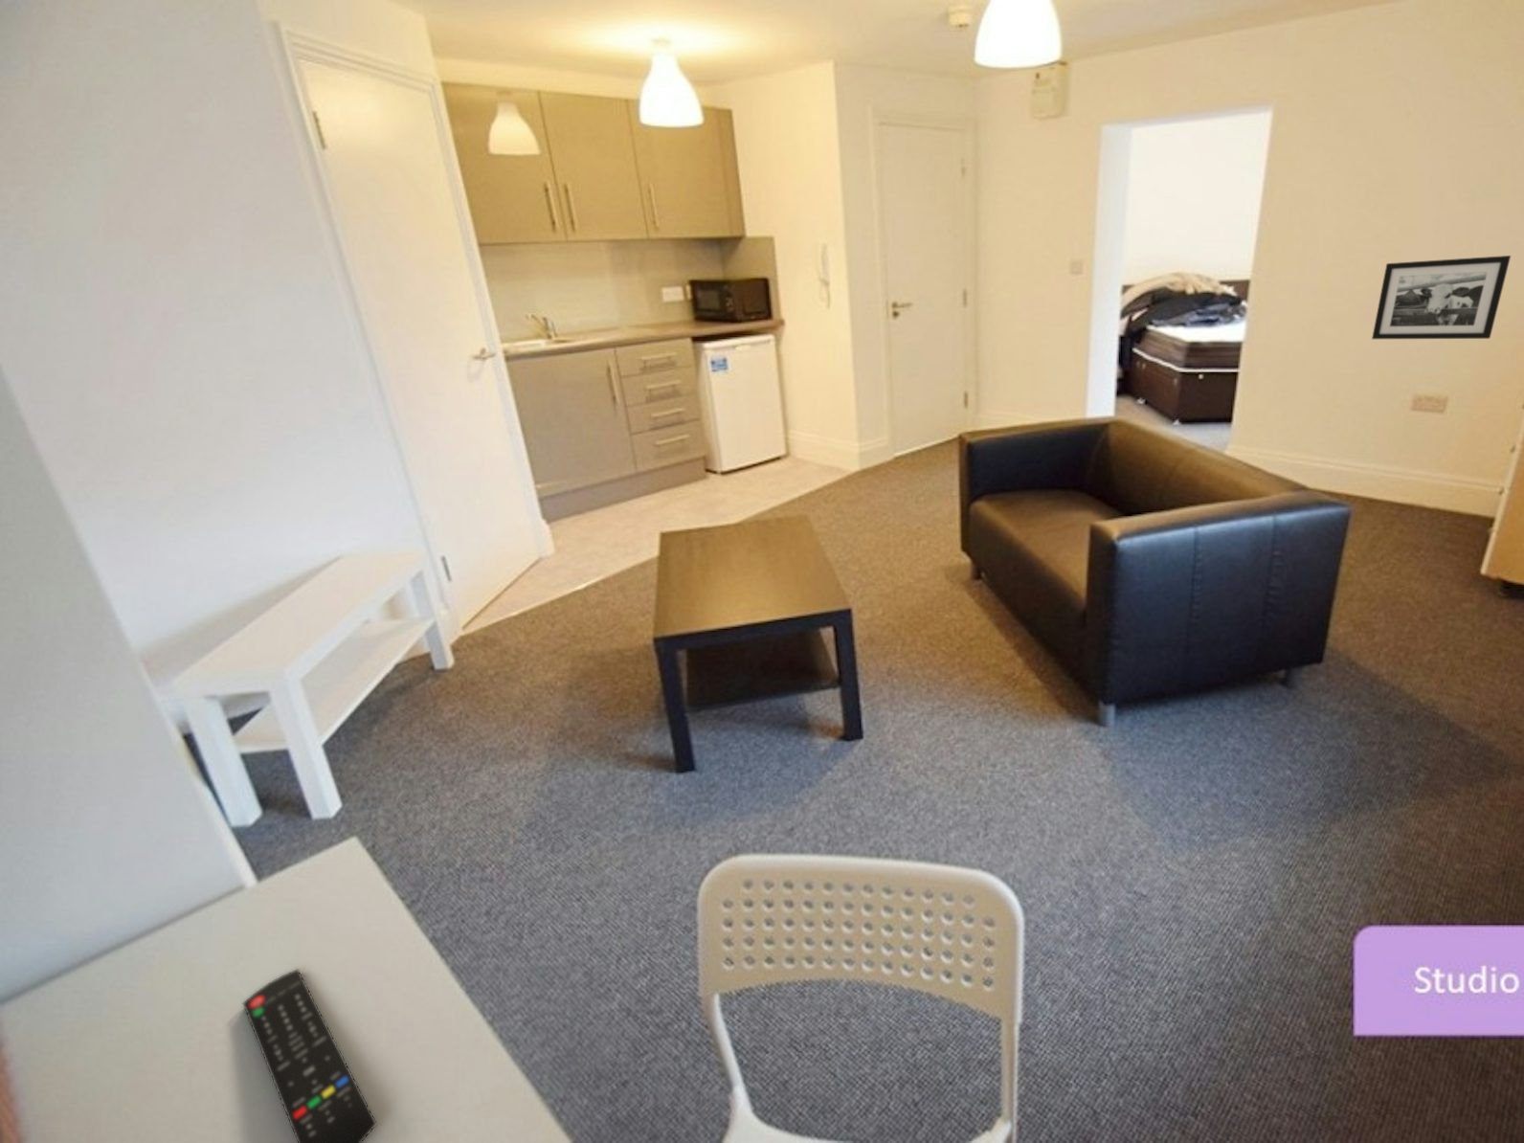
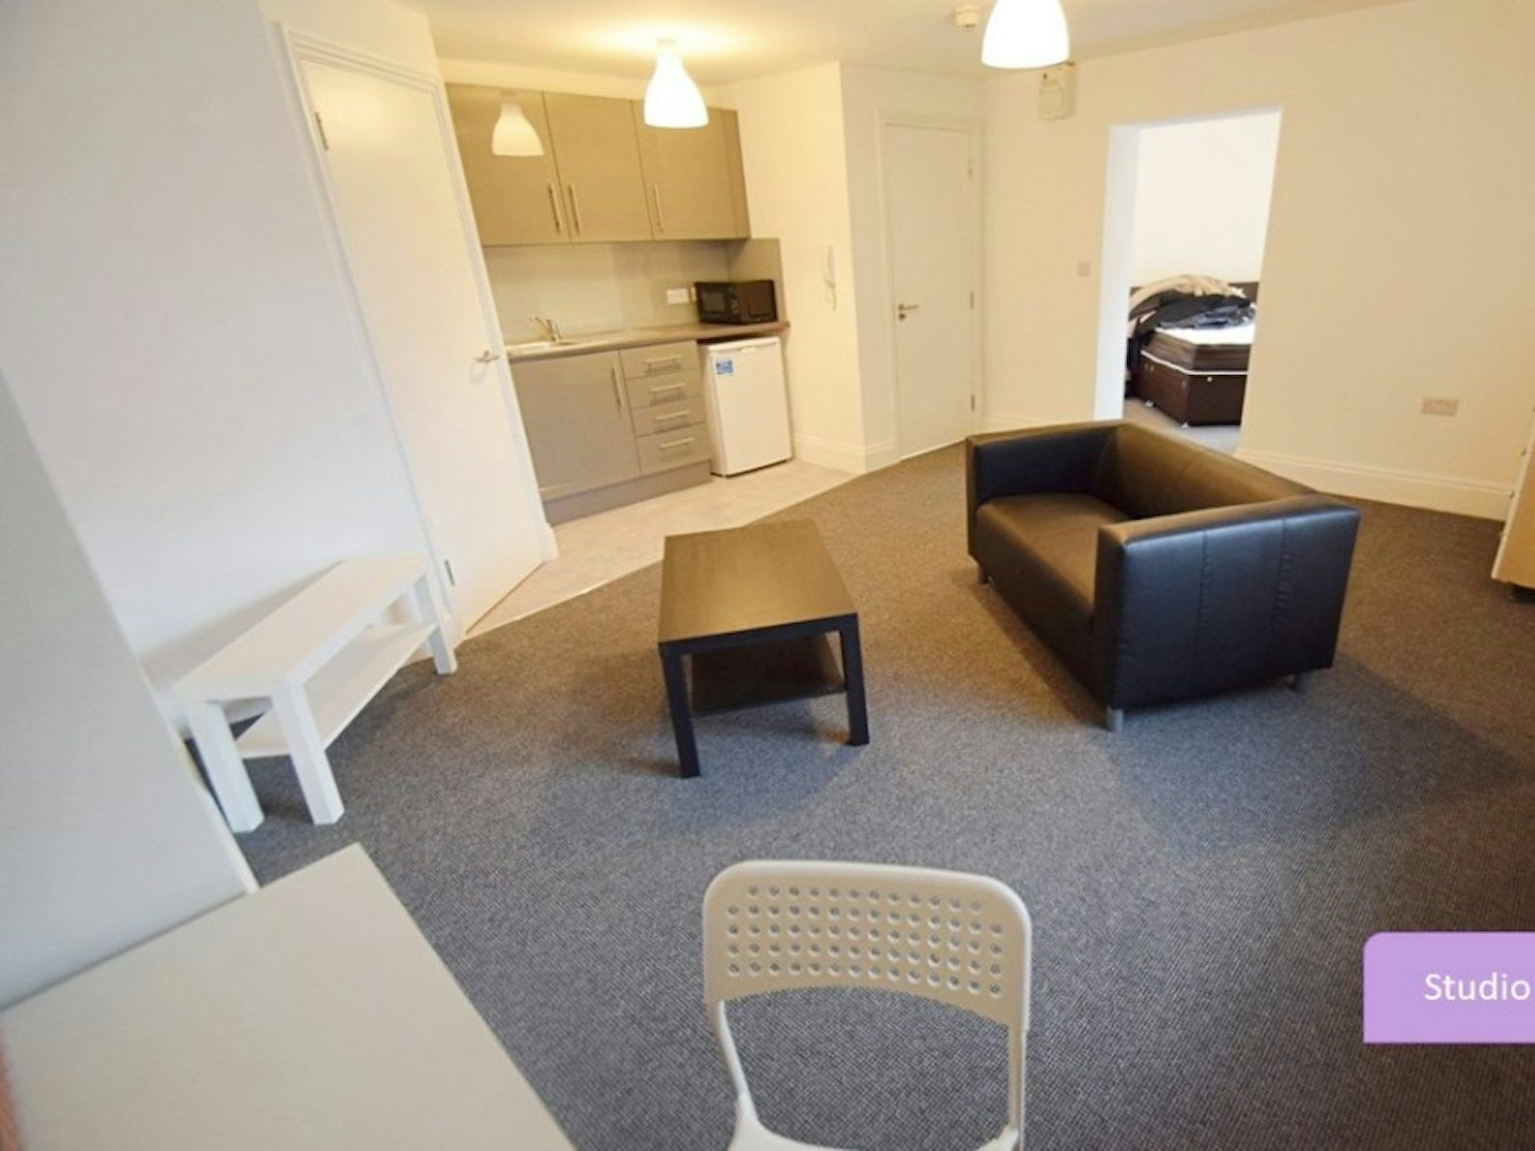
- remote control [242,968,378,1143]
- picture frame [1370,255,1512,340]
